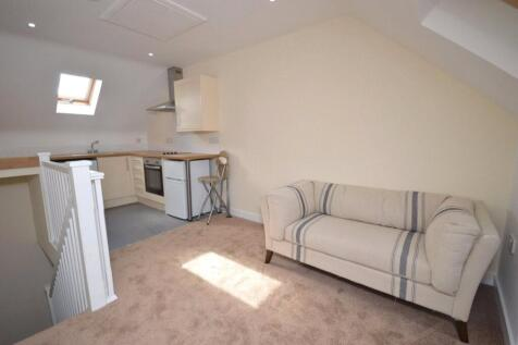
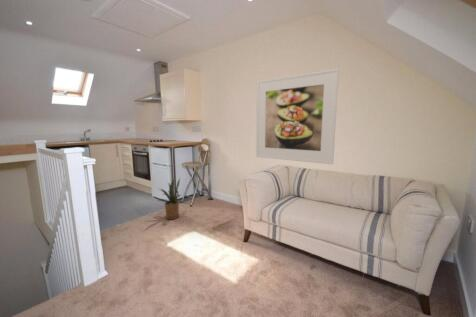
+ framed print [255,68,340,165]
+ house plant [156,176,182,220]
